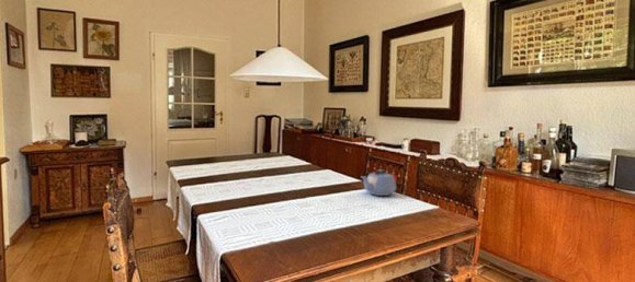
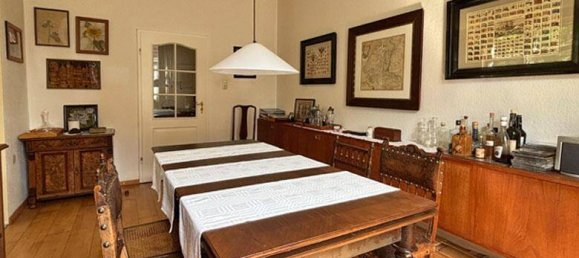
- teapot [360,168,398,197]
